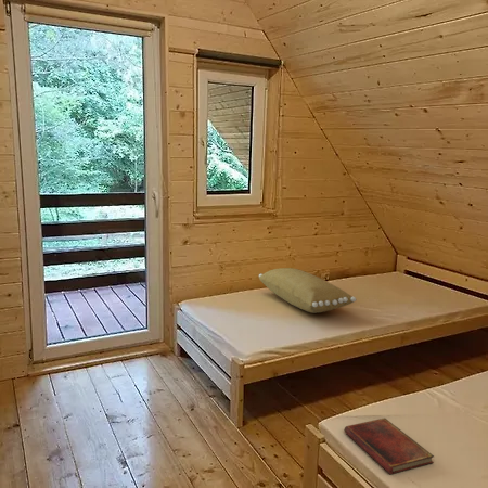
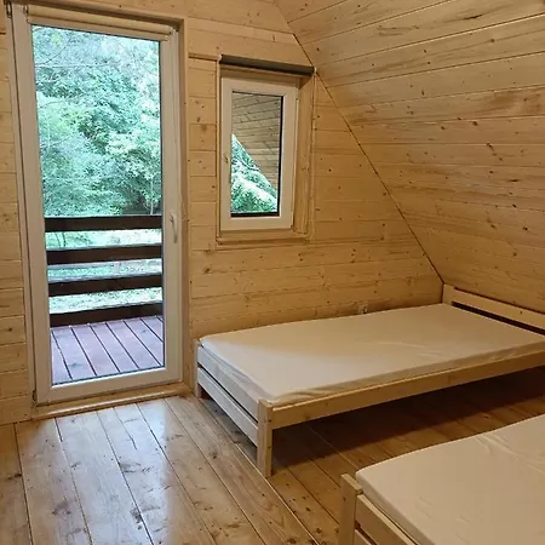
- diary [343,418,435,475]
- pillow [258,267,357,314]
